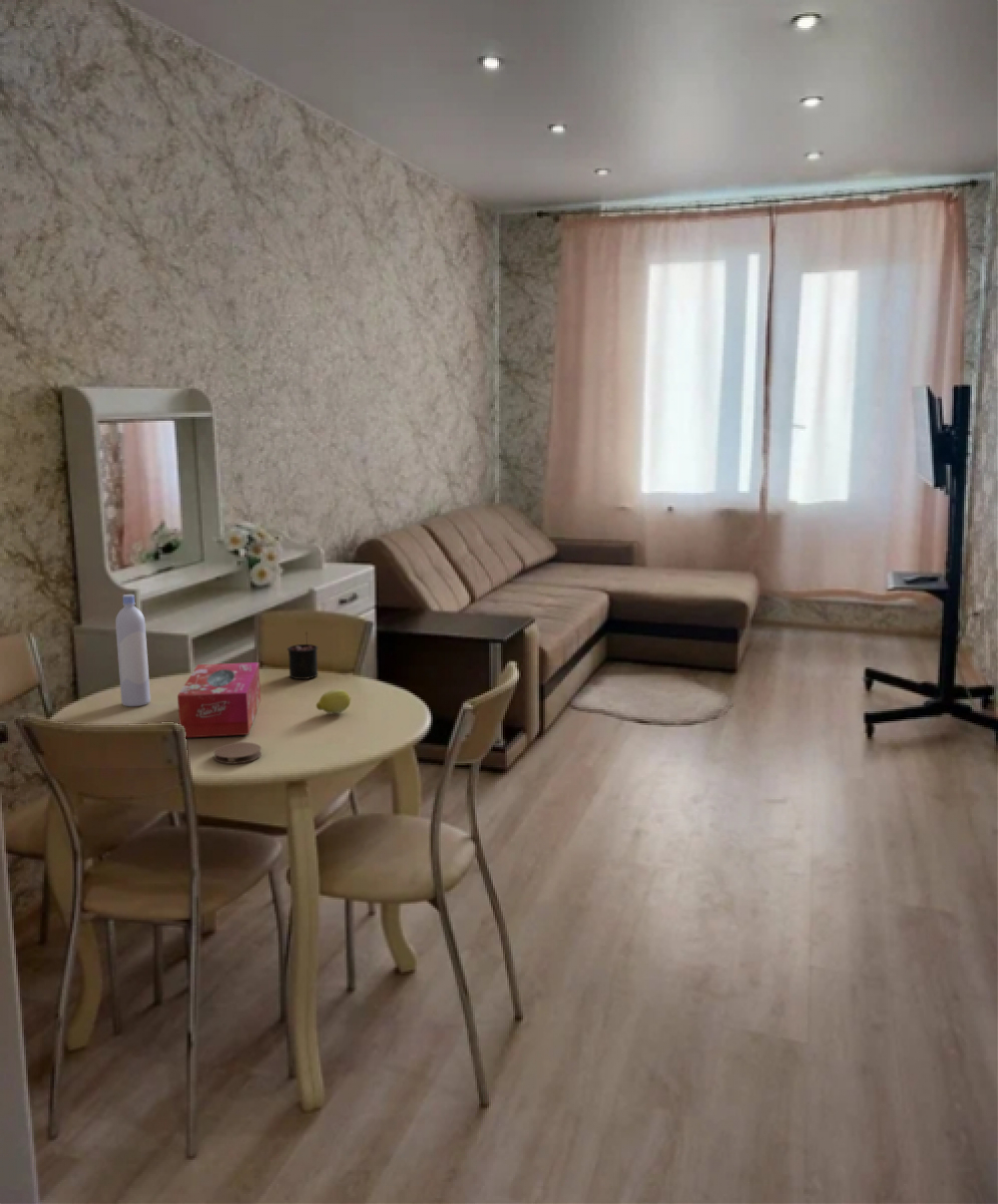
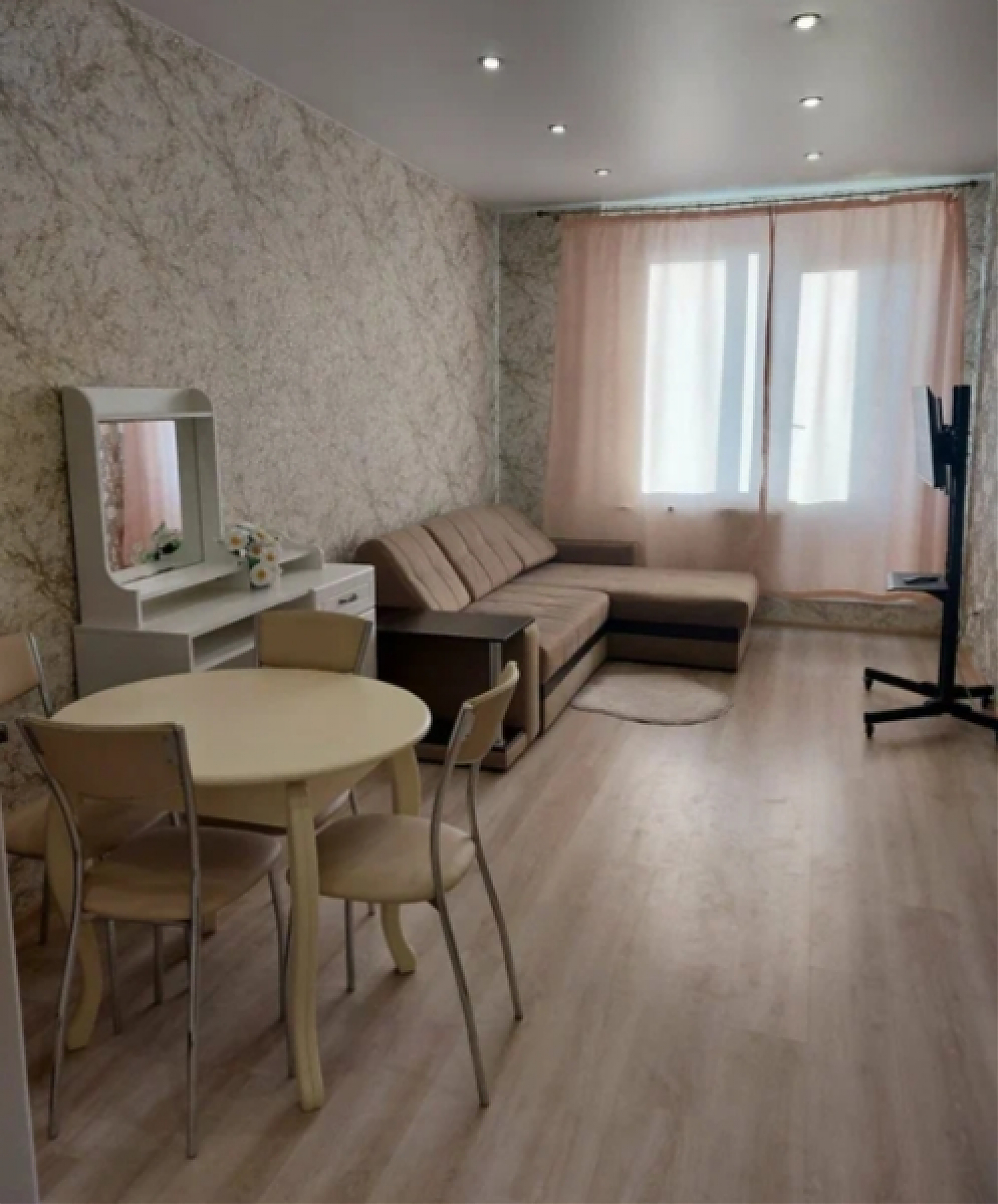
- tissue box [177,661,261,738]
- candle [286,631,319,680]
- bottle [115,594,152,707]
- coaster [213,741,262,765]
- fruit [315,688,352,714]
